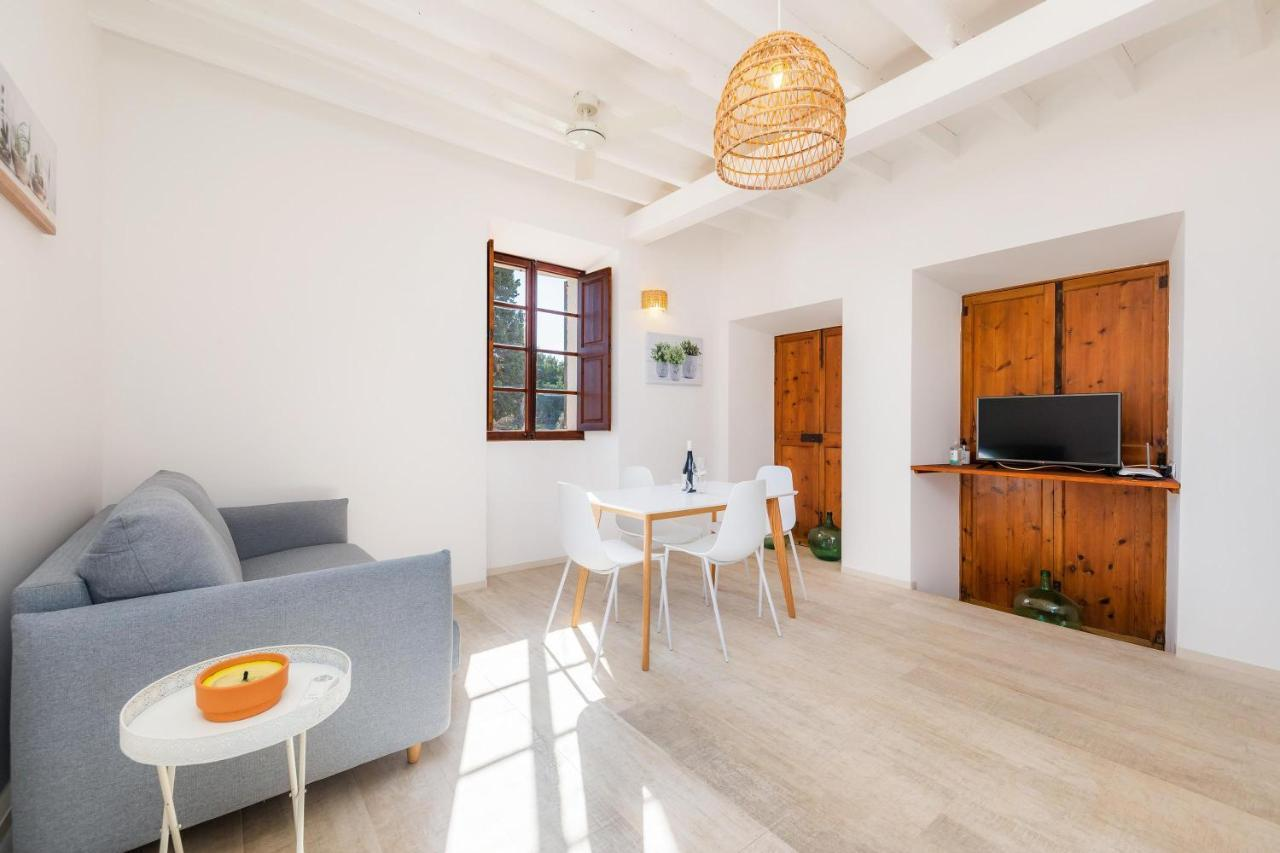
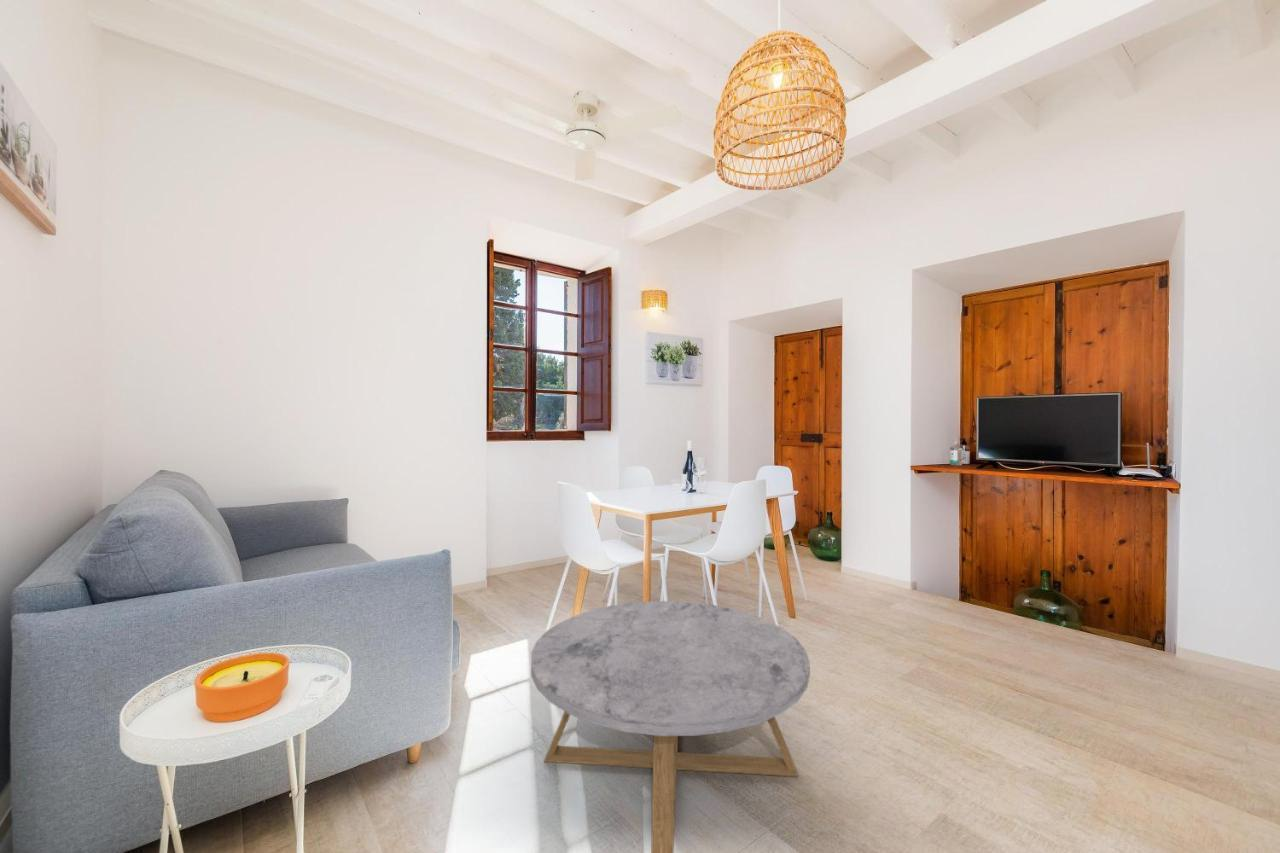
+ coffee table [530,600,811,853]
